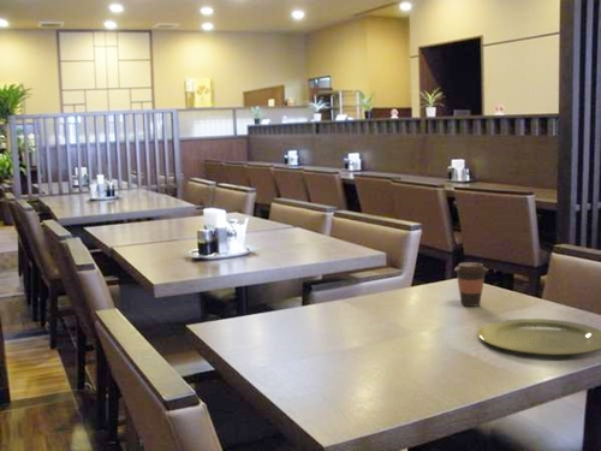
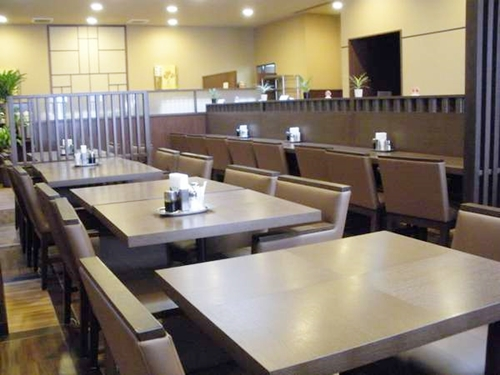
- plate [477,318,601,356]
- coffee cup [453,261,488,308]
